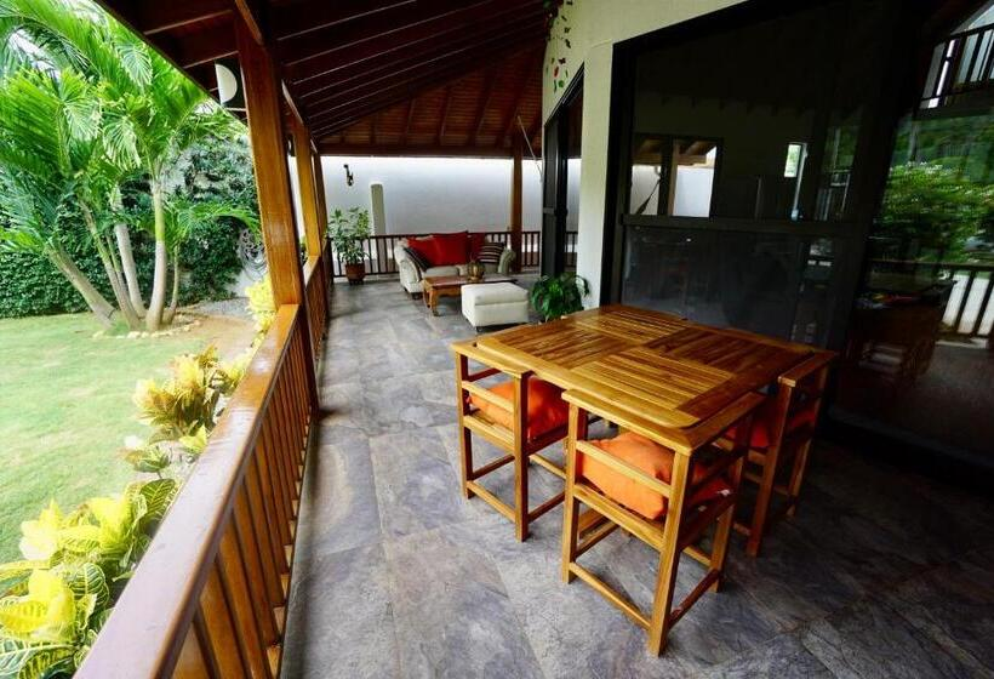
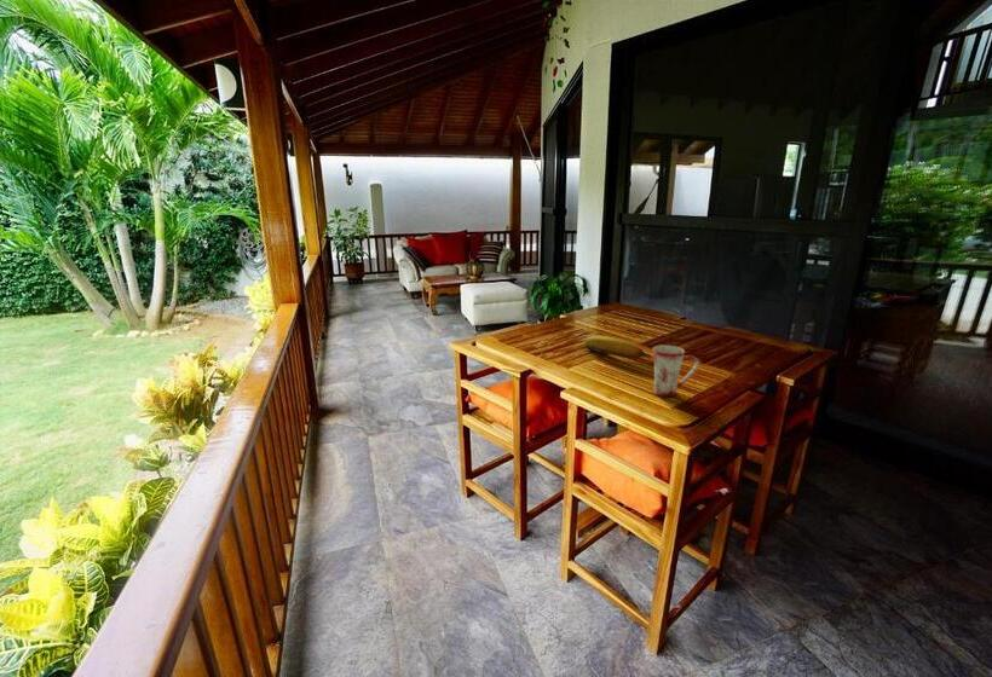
+ fruit [583,335,652,359]
+ mug [652,345,700,398]
